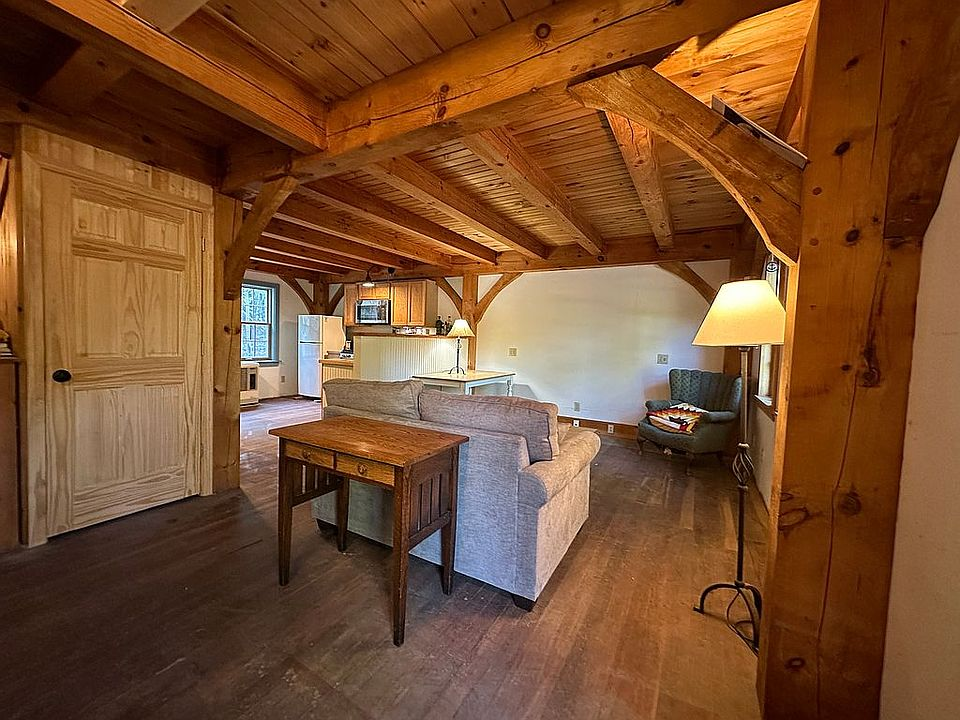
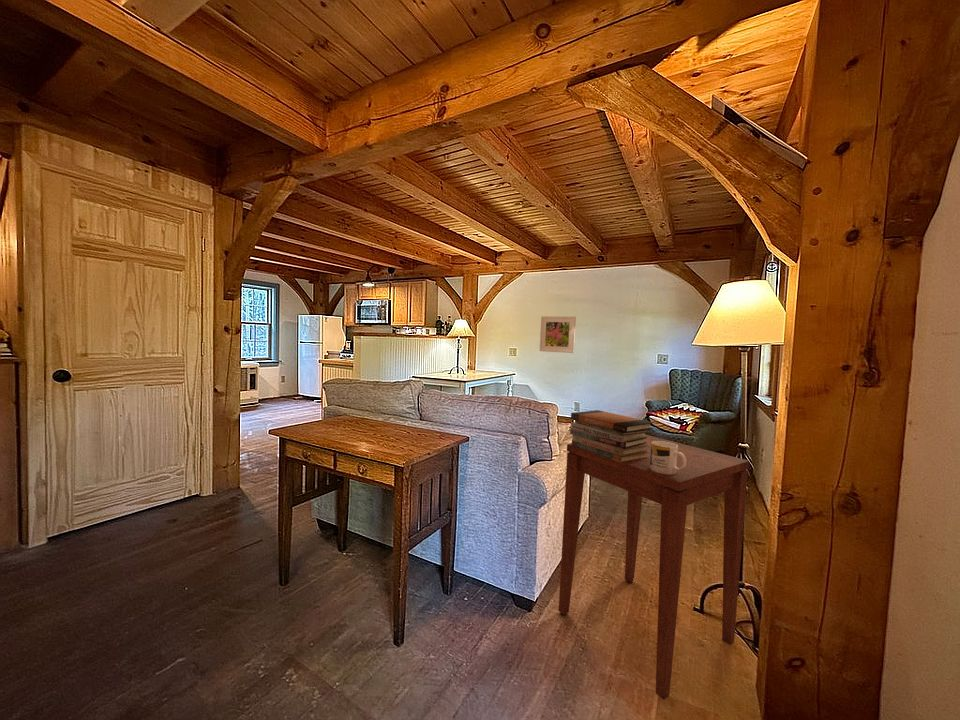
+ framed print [538,315,577,354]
+ side table [558,433,750,701]
+ book stack [569,409,654,463]
+ mug [650,441,686,474]
